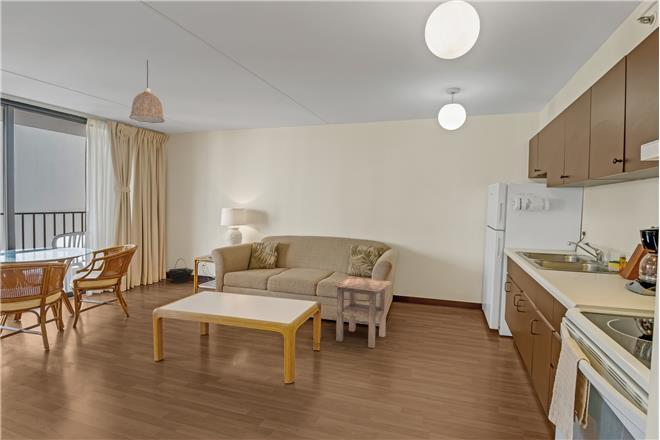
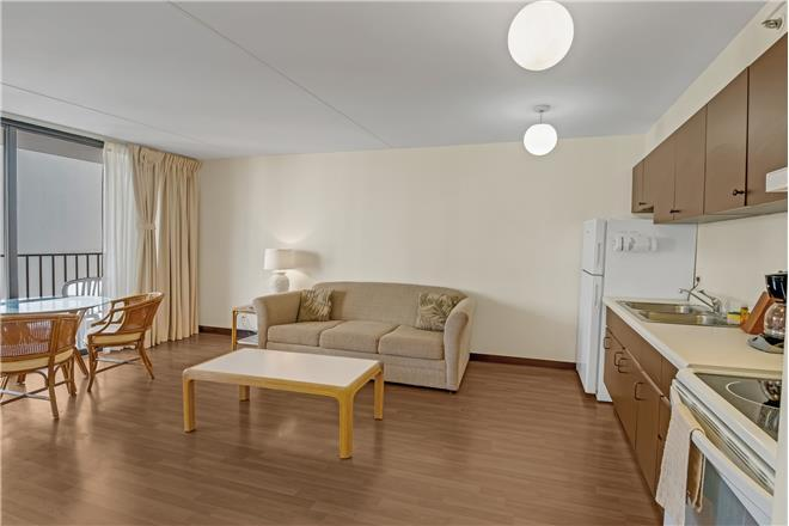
- basket [165,258,195,284]
- side table [329,276,394,349]
- pendant lamp [129,59,166,124]
